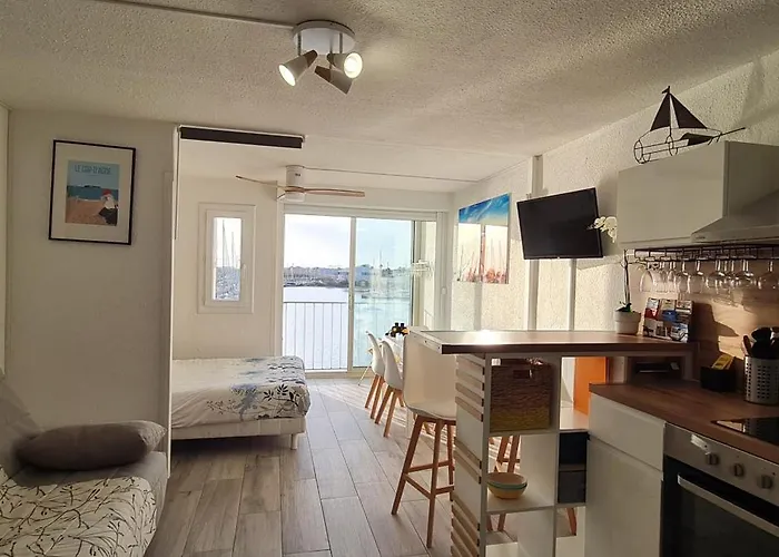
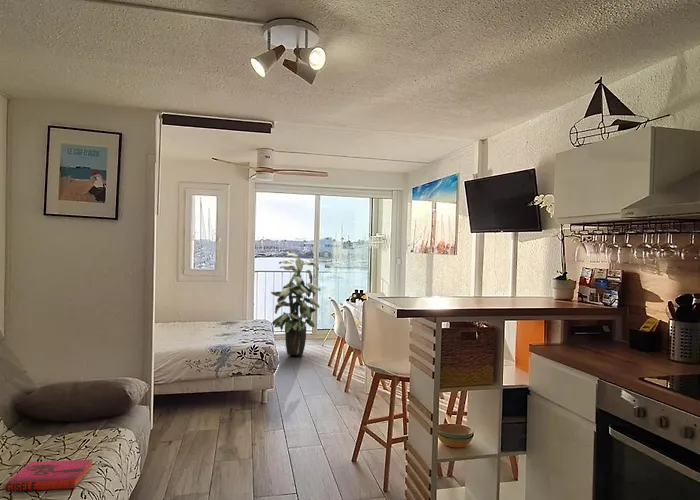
+ hardback book [4,458,94,493]
+ indoor plant [270,253,321,356]
